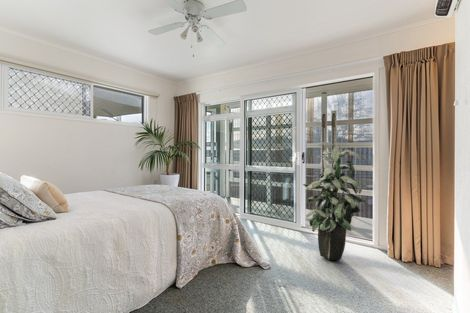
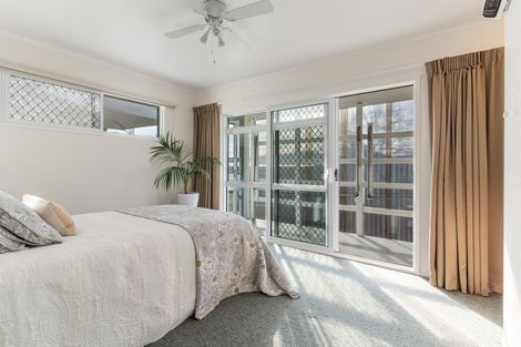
- indoor plant [302,141,368,261]
